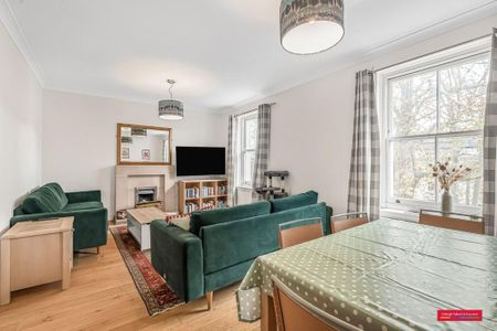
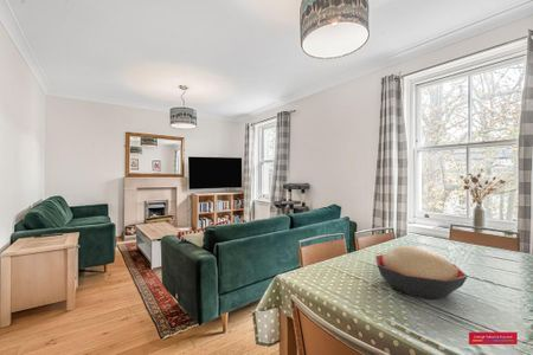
+ decorative bowl [374,245,469,301]
